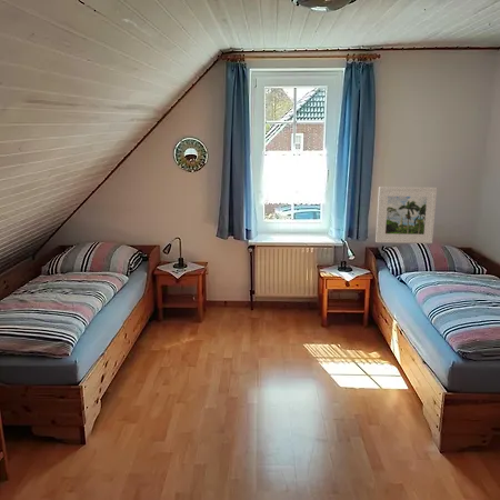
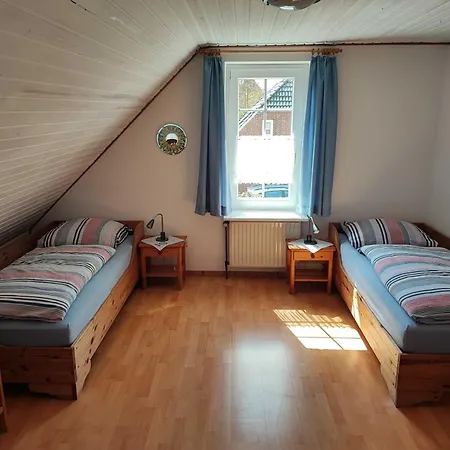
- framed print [374,186,438,244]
